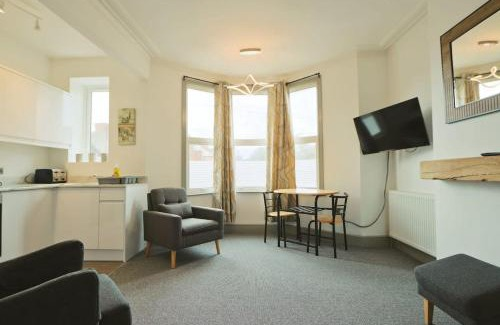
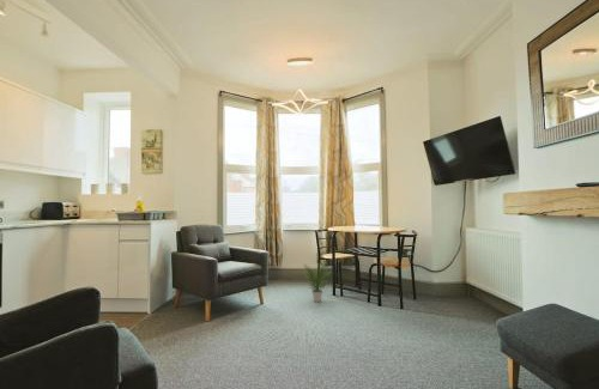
+ potted plant [302,261,337,303]
